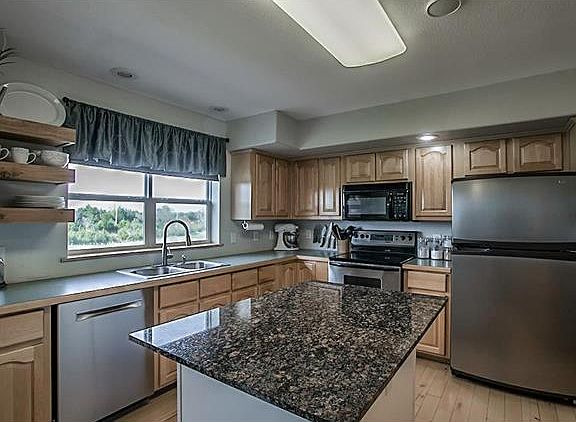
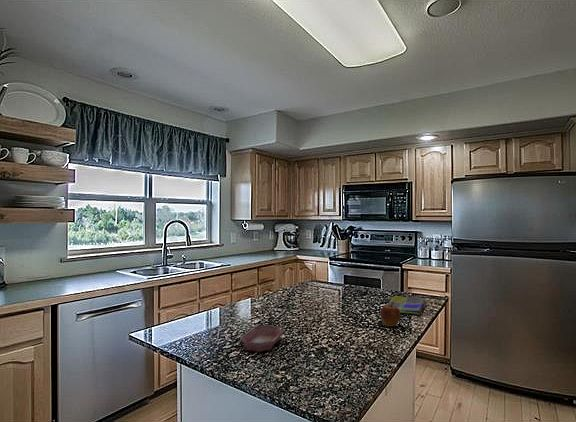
+ dish towel [386,295,428,316]
+ bowl [239,325,285,353]
+ apple [379,302,401,327]
